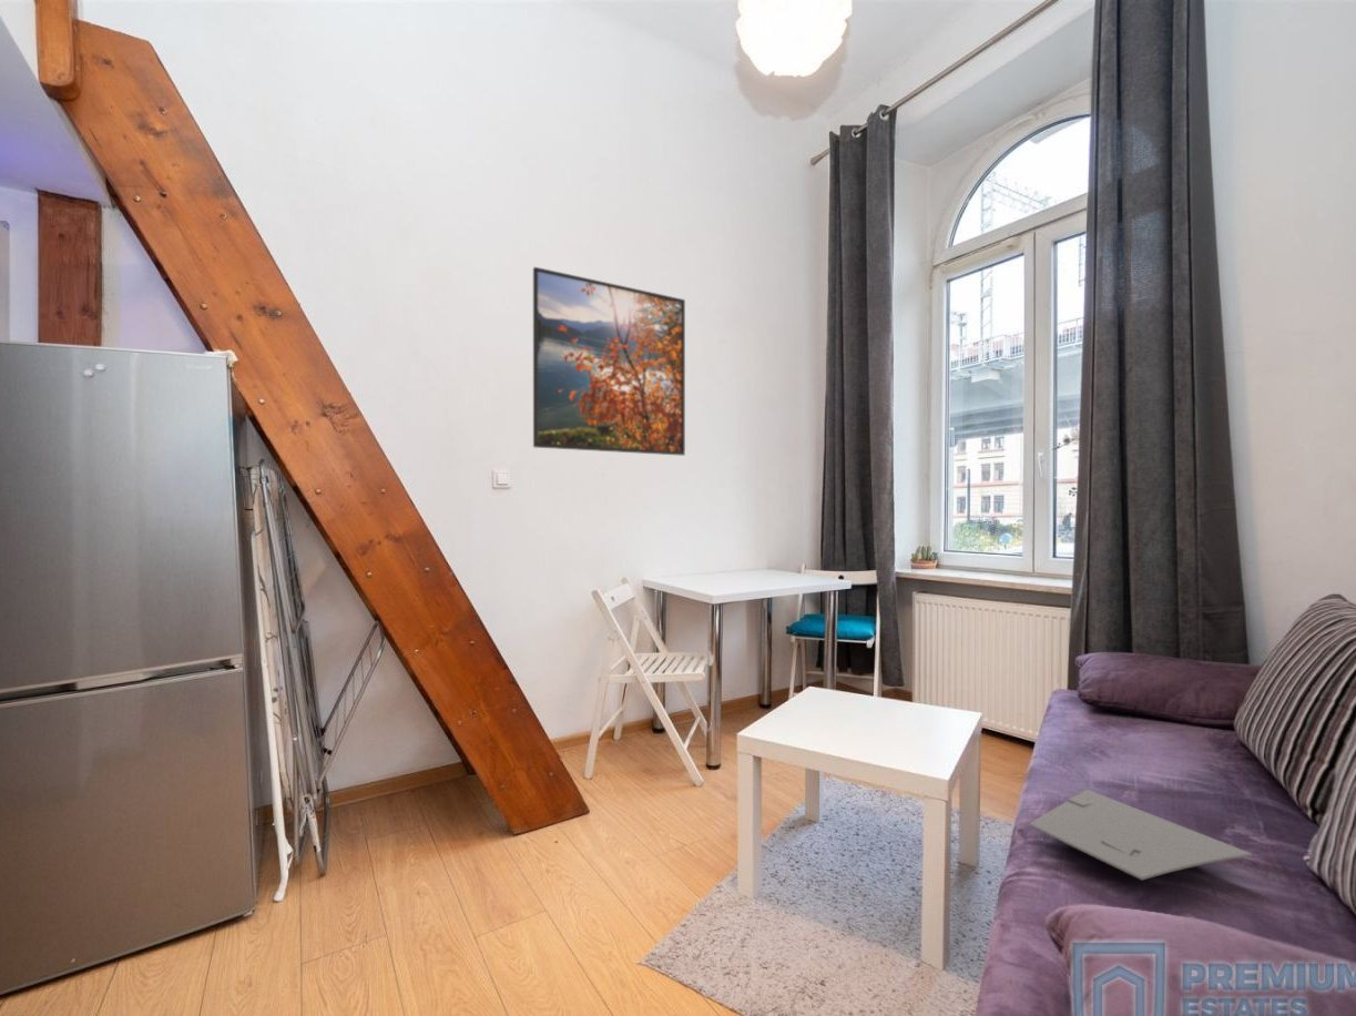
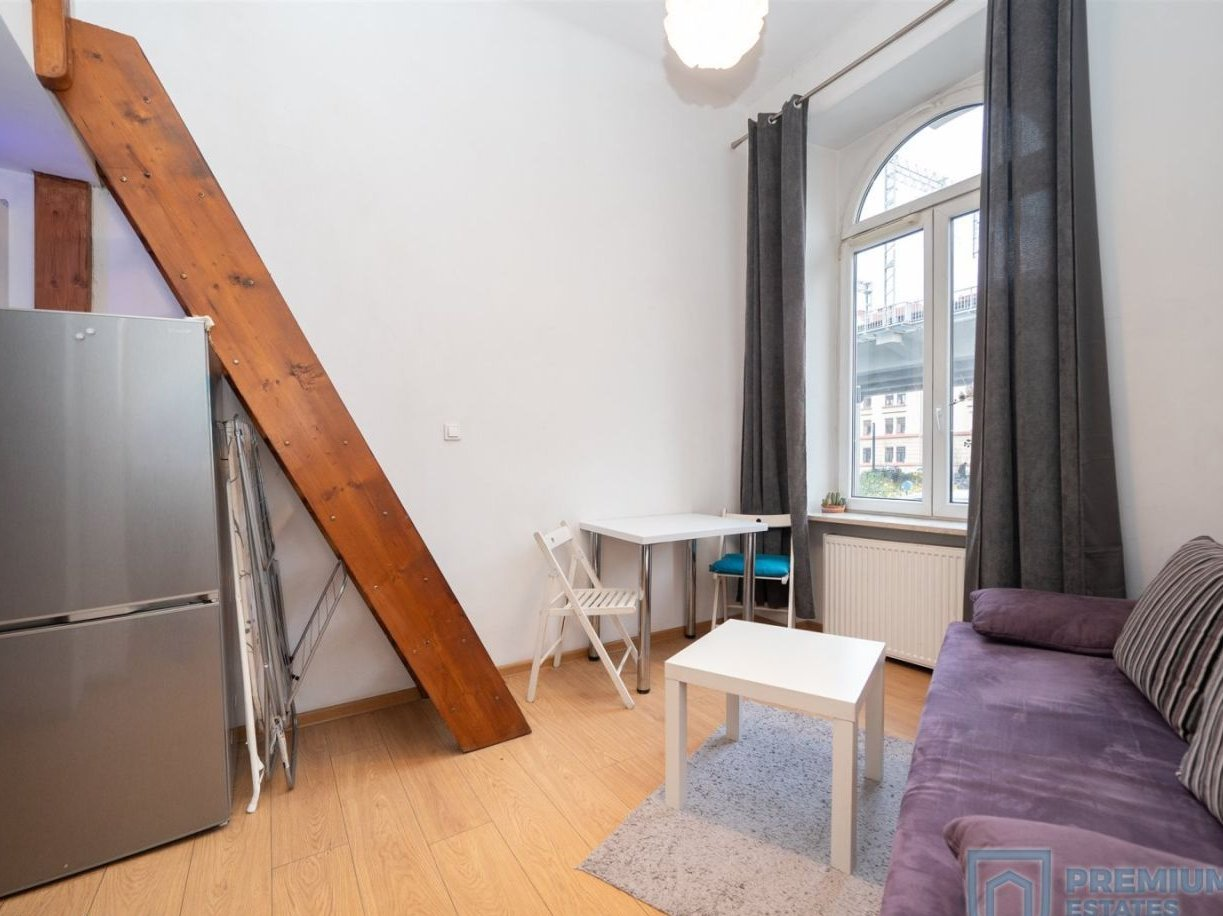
- laptop [1028,789,1253,881]
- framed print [532,266,686,457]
